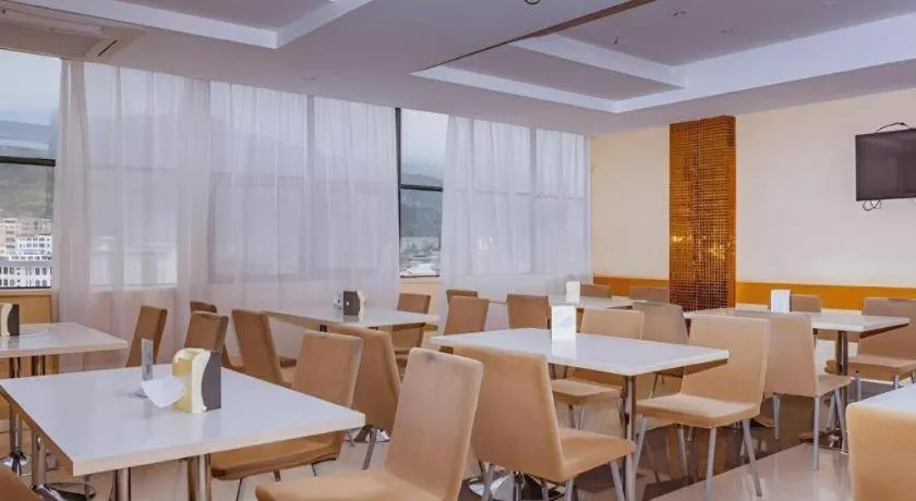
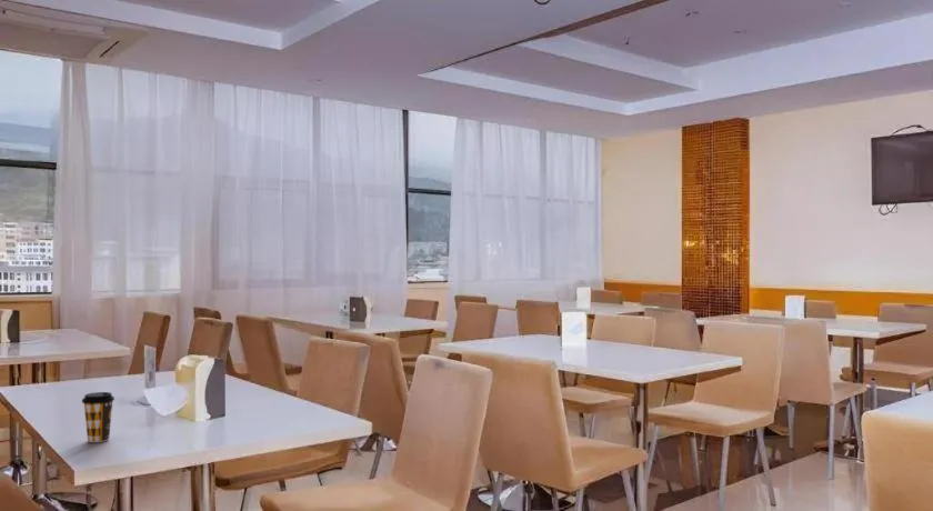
+ coffee cup [81,391,116,443]
